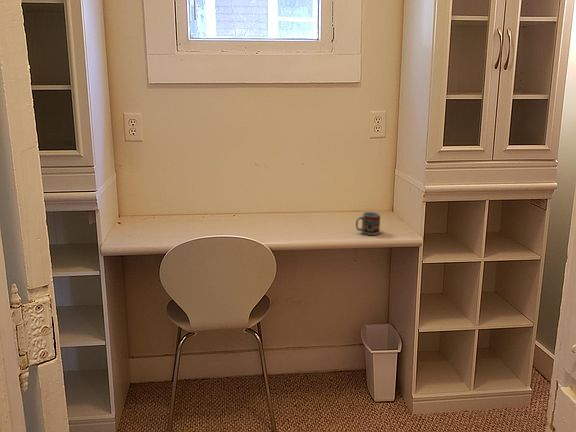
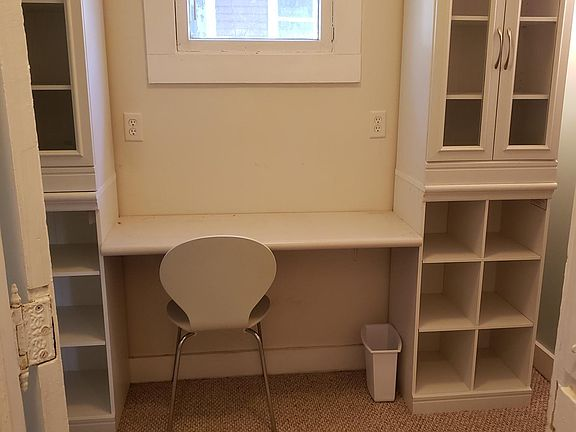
- cup [355,211,382,236]
